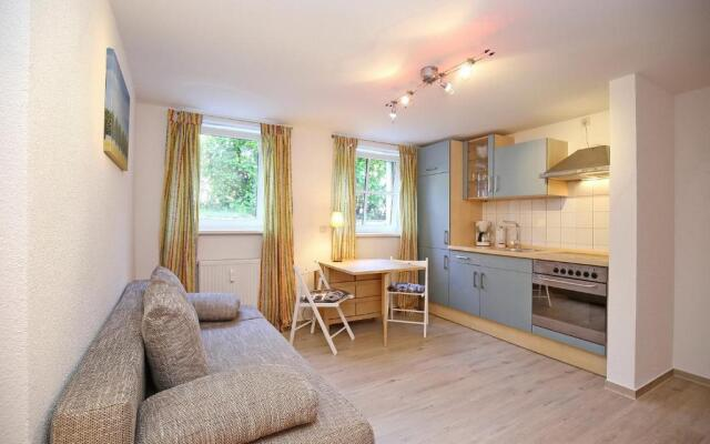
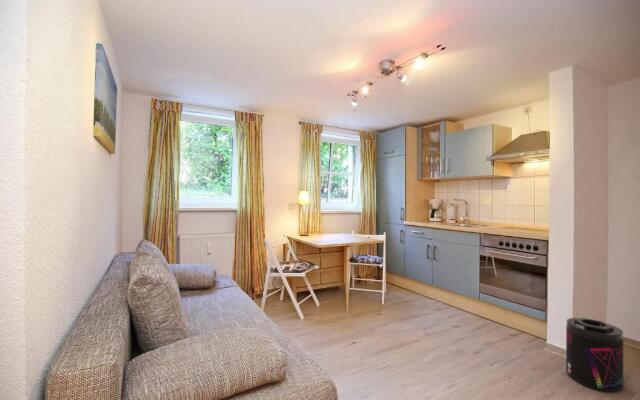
+ supplement container [565,317,624,393]
